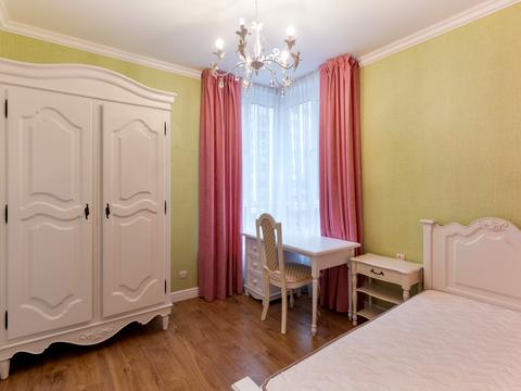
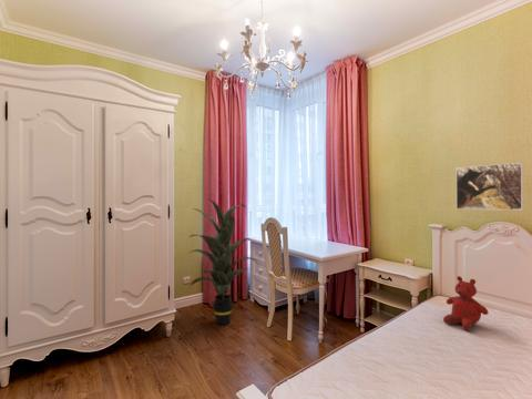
+ indoor plant [188,197,260,326]
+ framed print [456,162,524,212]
+ teddy bear [442,275,490,331]
